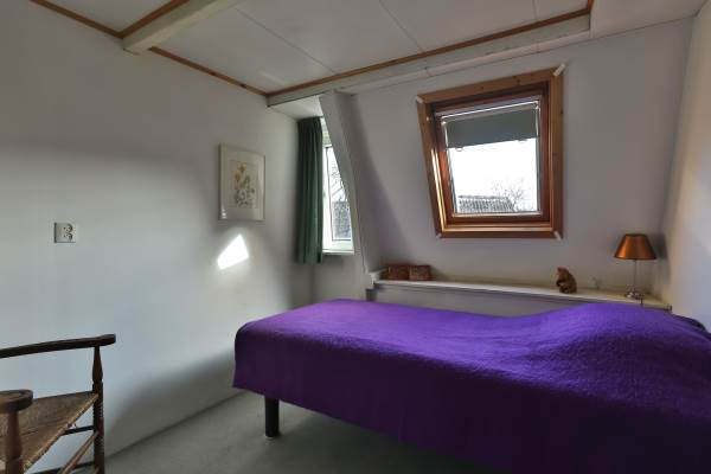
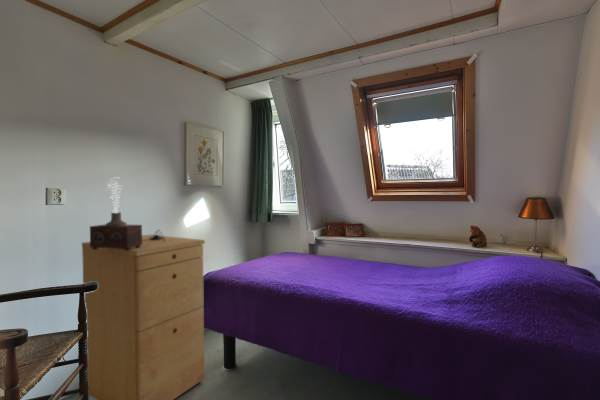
+ table lamp [89,176,165,251]
+ filing cabinet [81,234,206,400]
